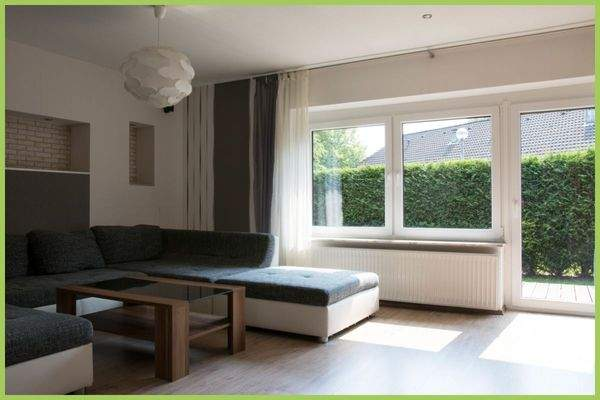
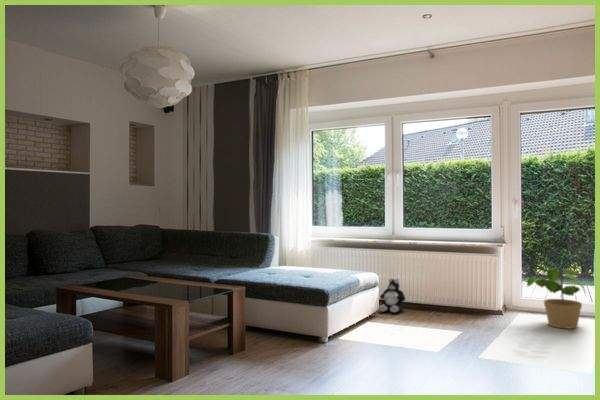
+ potted plant [526,267,587,330]
+ plush toy [378,277,406,314]
